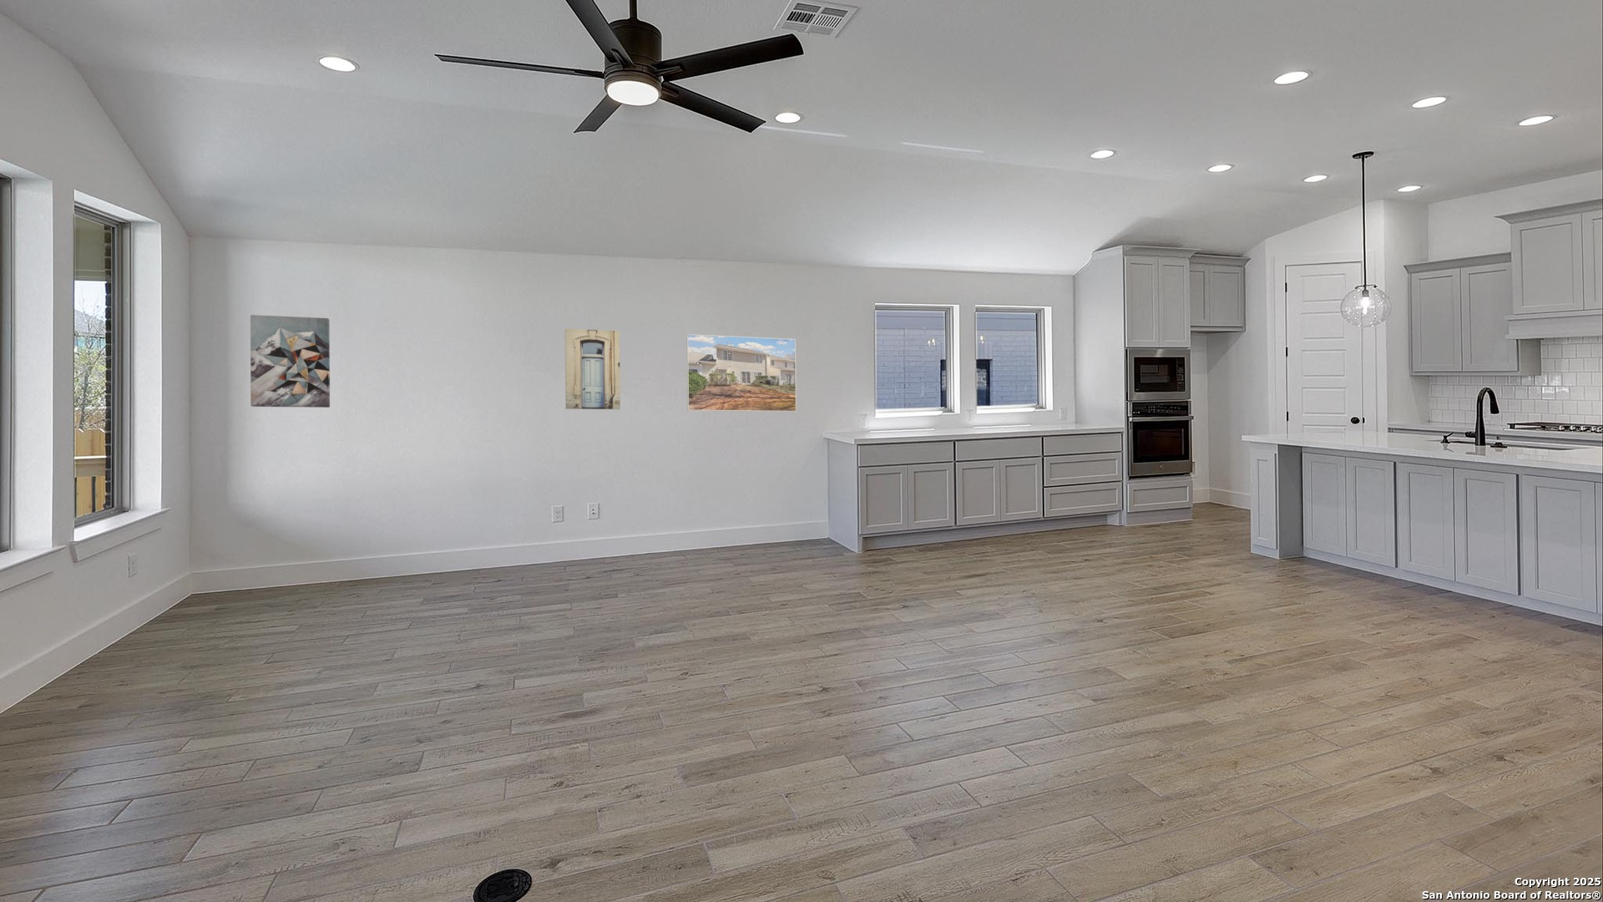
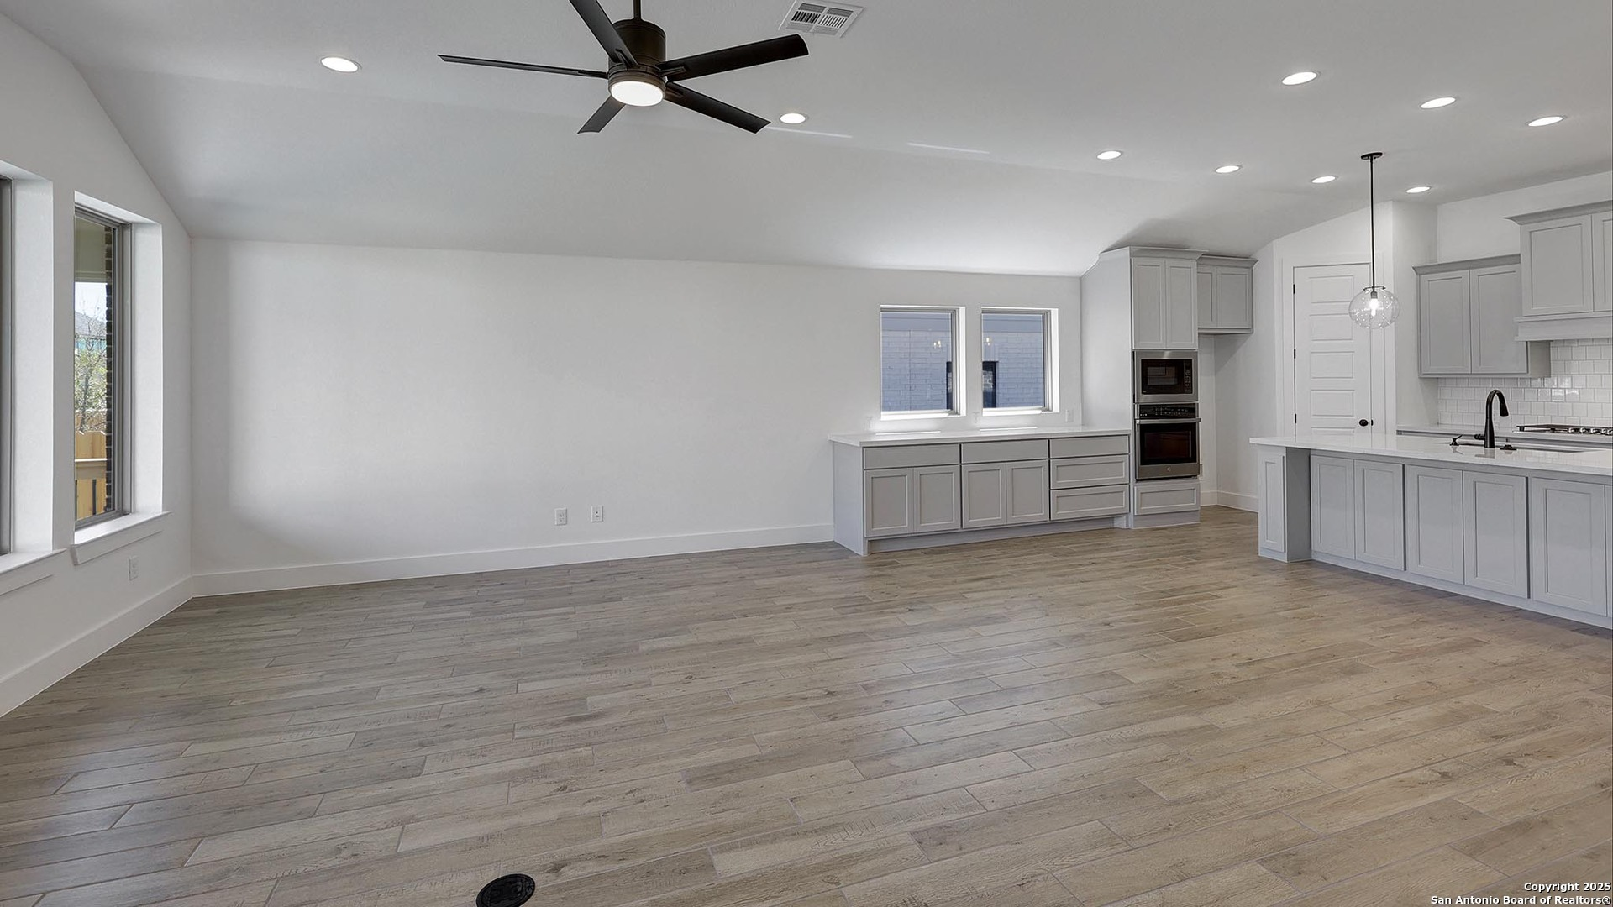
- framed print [686,334,797,413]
- wall art [565,328,621,410]
- wall art [250,314,330,409]
